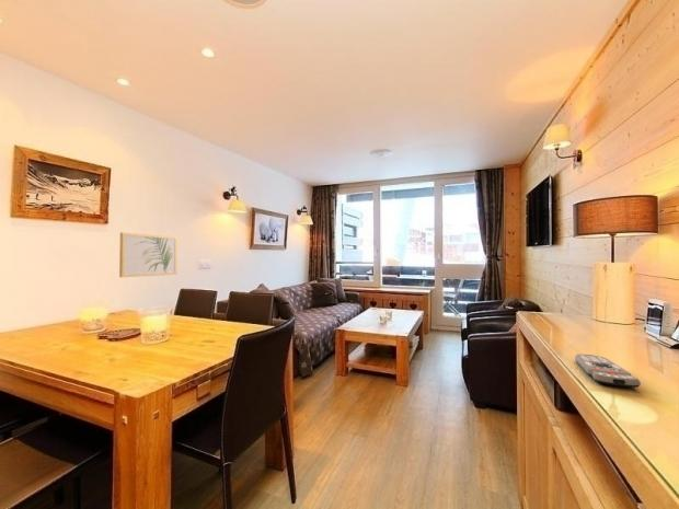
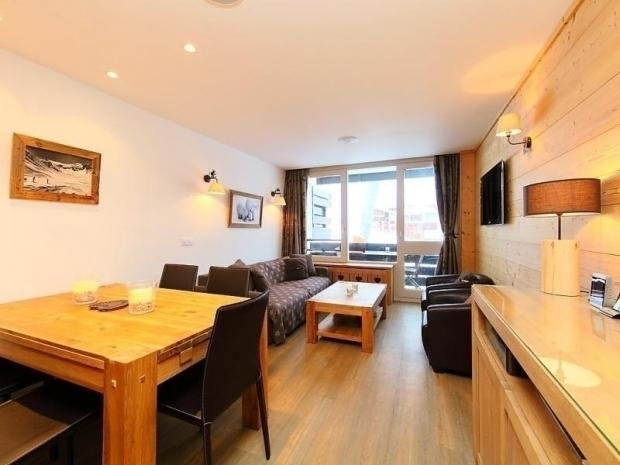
- wall art [118,232,179,278]
- remote control [574,354,642,389]
